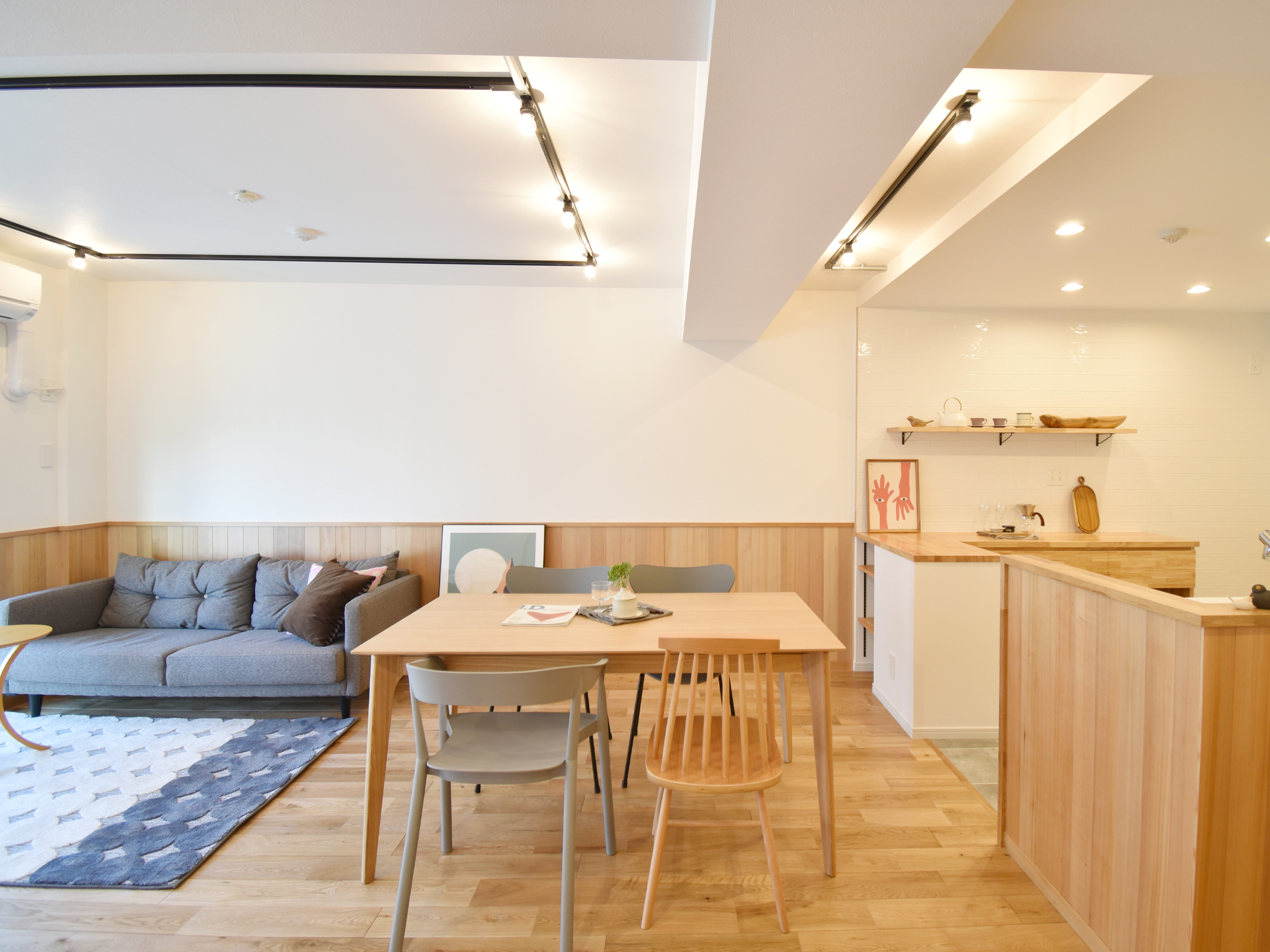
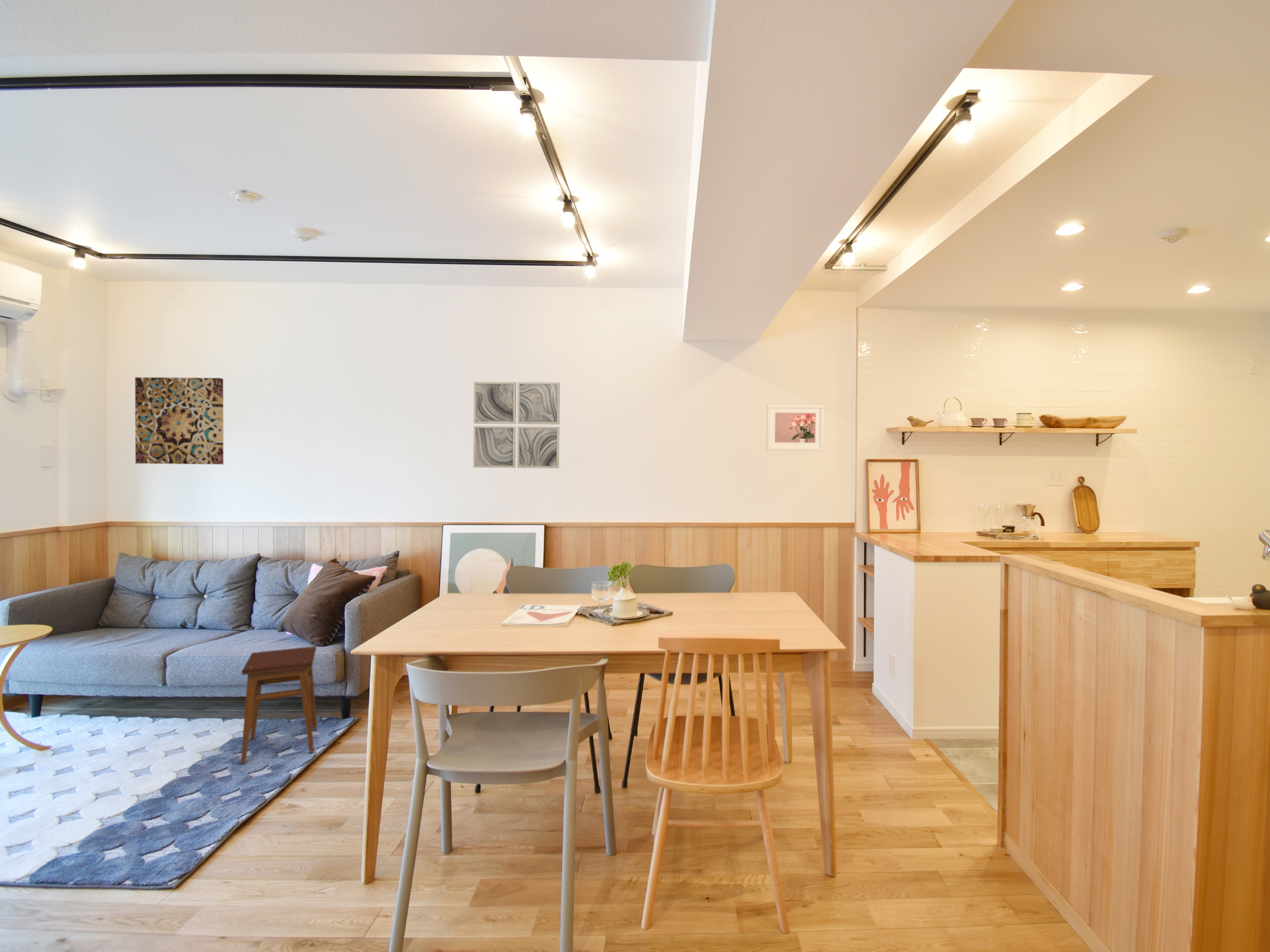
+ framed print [766,404,825,451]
+ stool [240,646,317,765]
+ wall art [473,381,560,469]
+ wall art [135,377,224,465]
